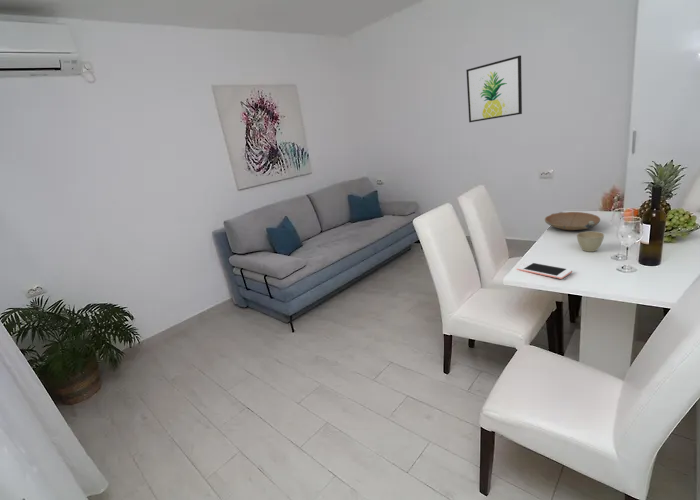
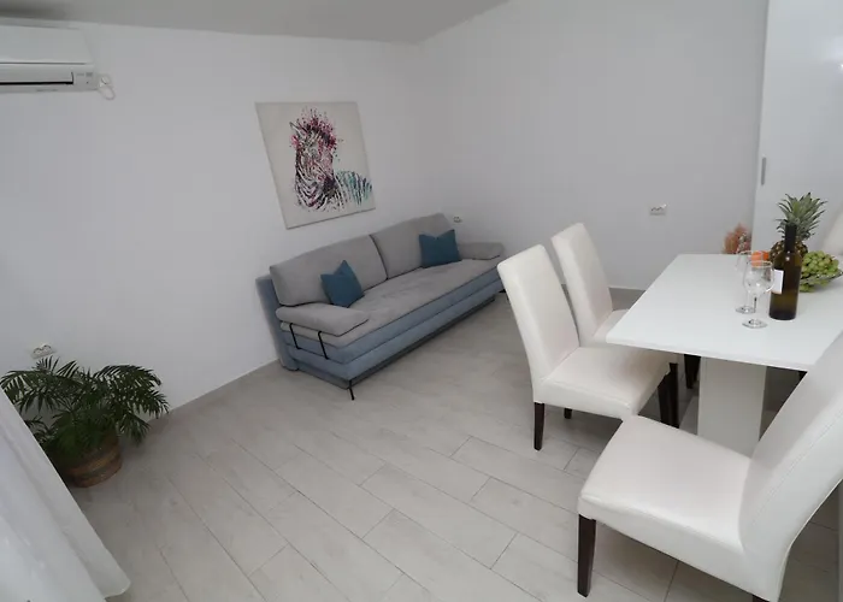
- wall art [465,54,523,123]
- flower pot [576,231,605,253]
- cell phone [516,261,573,280]
- bowl [544,211,601,231]
